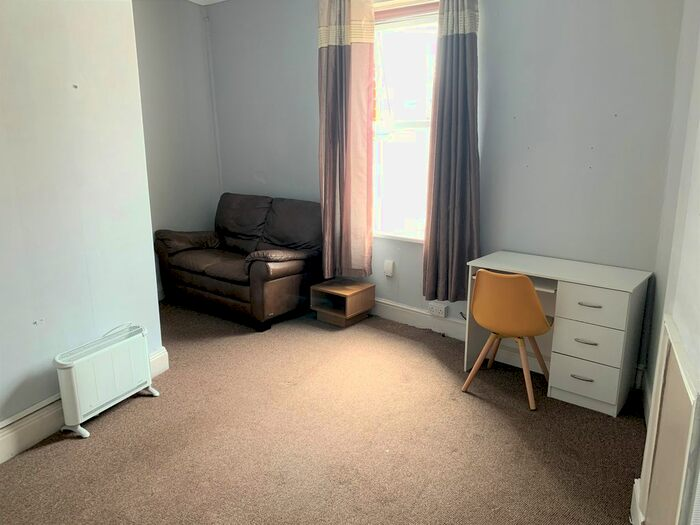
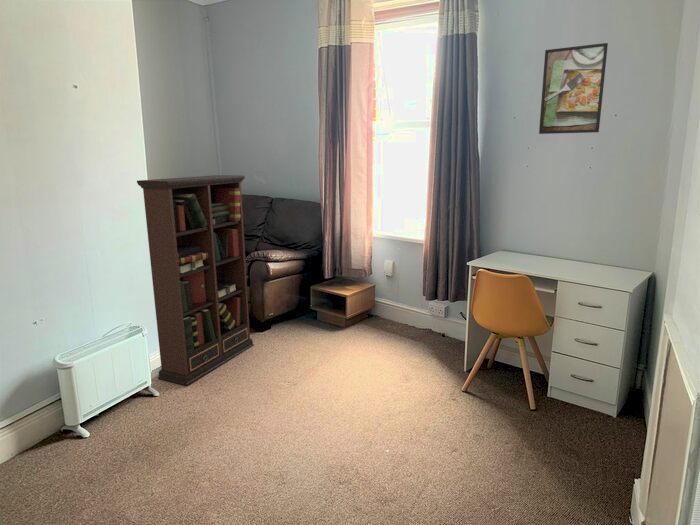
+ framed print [538,42,609,135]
+ bookcase [136,174,255,387]
